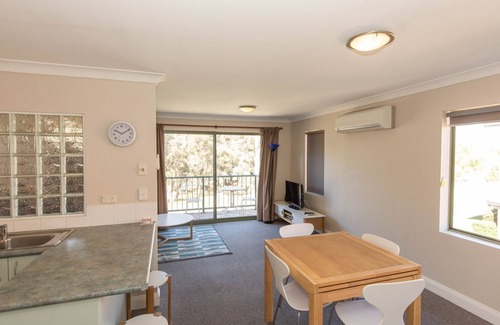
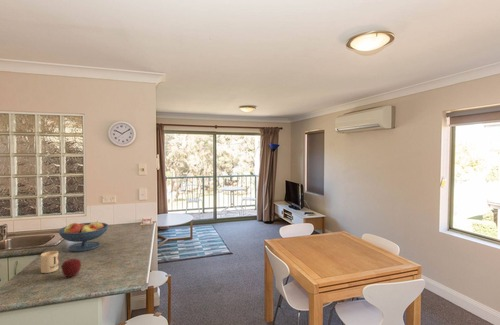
+ apple [61,257,82,278]
+ fruit bowl [57,221,109,252]
+ mug [40,250,59,274]
